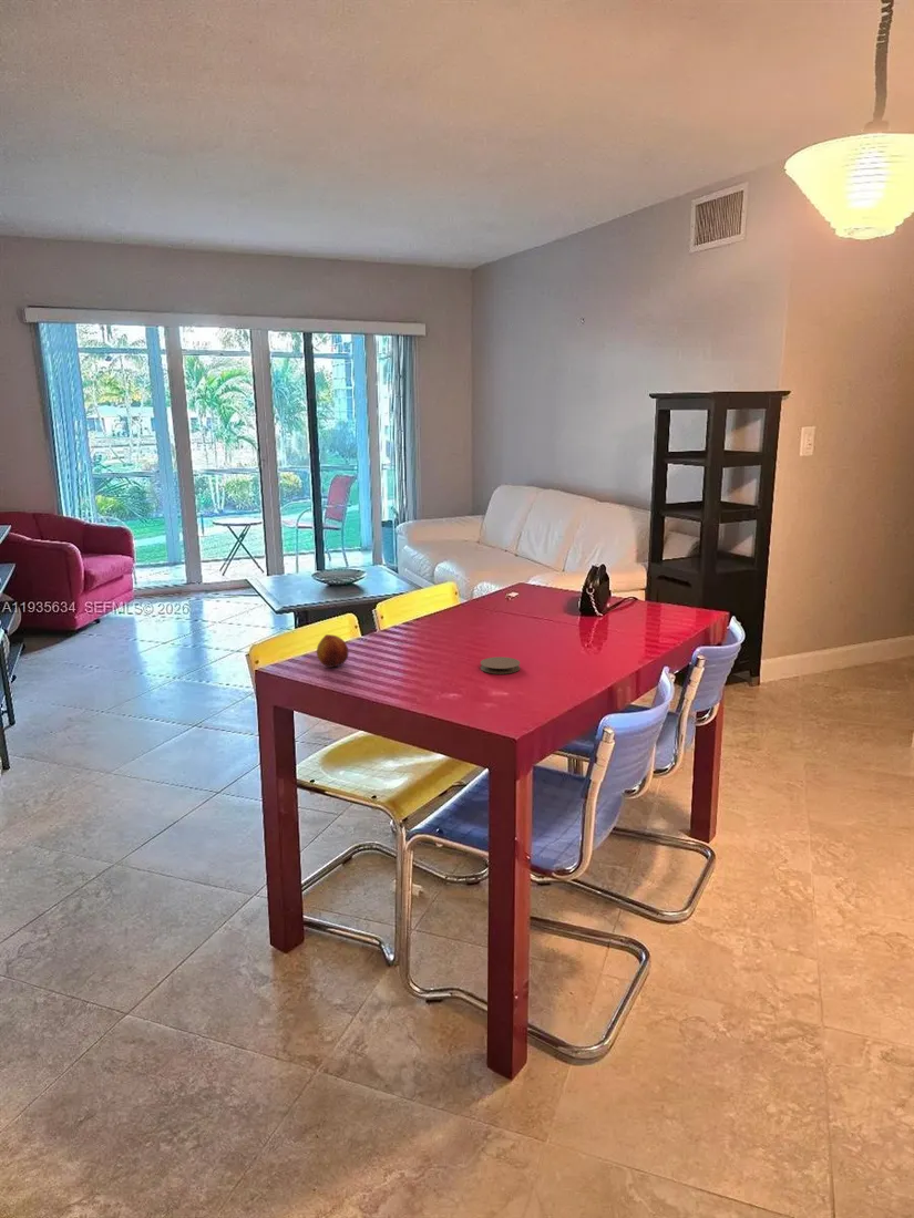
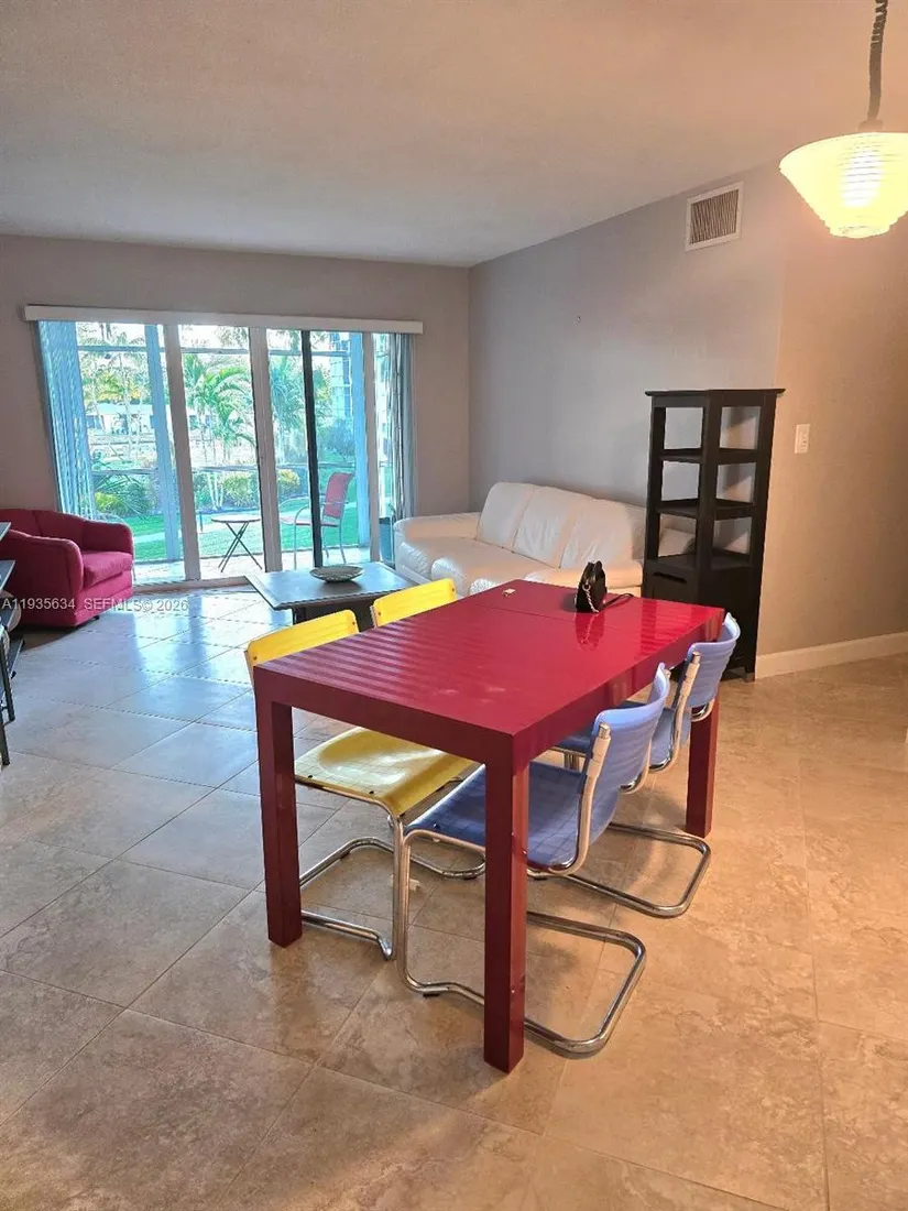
- fruit [316,633,349,669]
- coaster [480,656,521,675]
